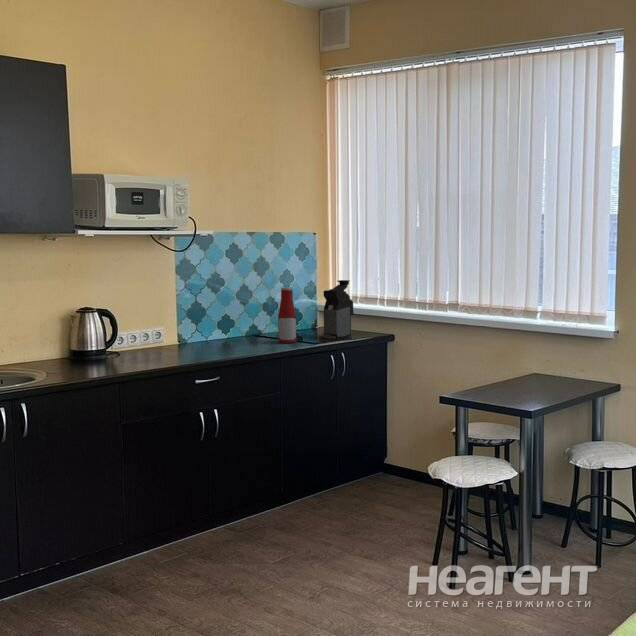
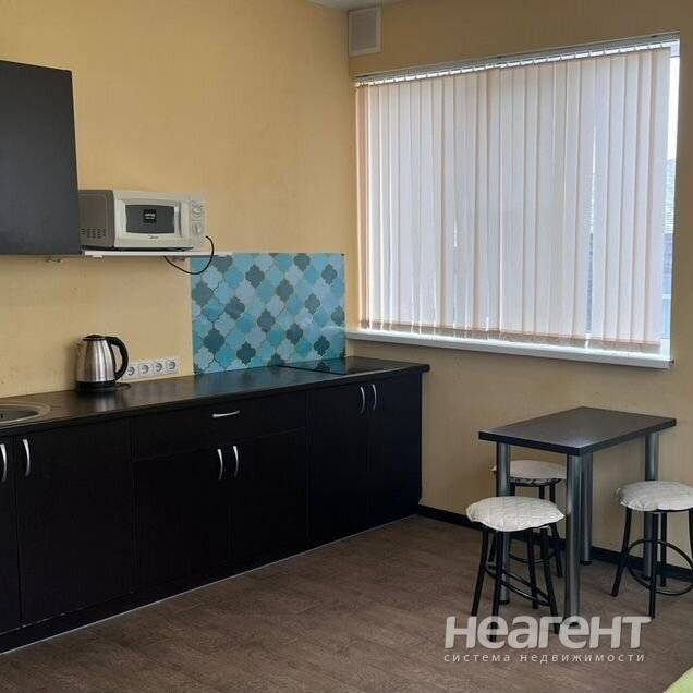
- bottle [277,286,297,344]
- coffee maker [323,279,355,340]
